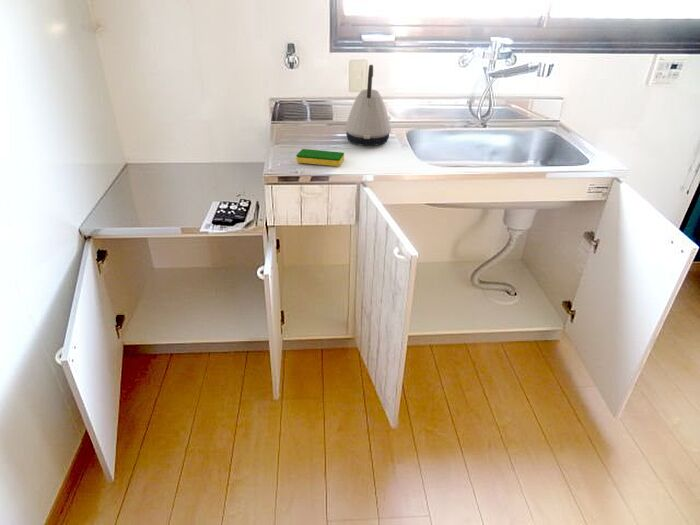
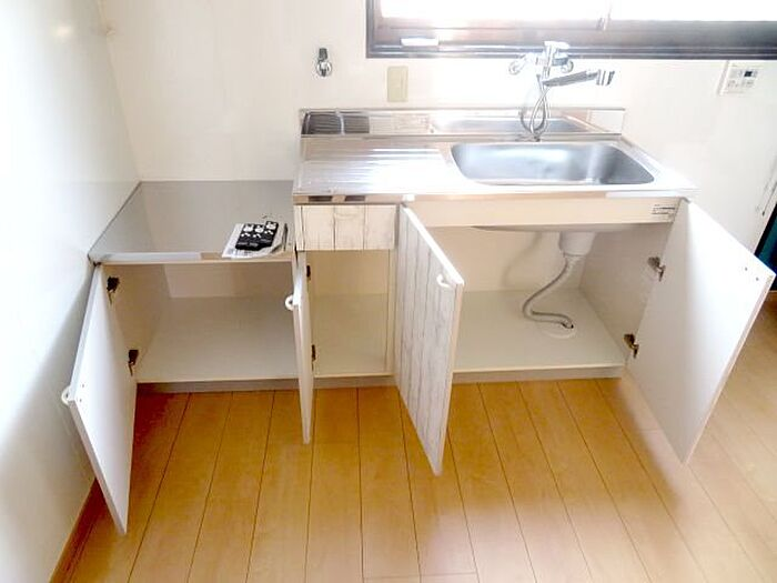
- kettle [344,64,392,147]
- dish sponge [295,148,345,167]
